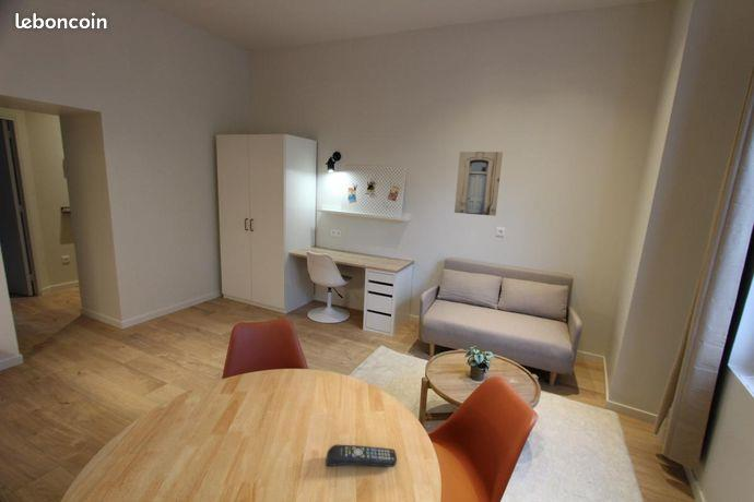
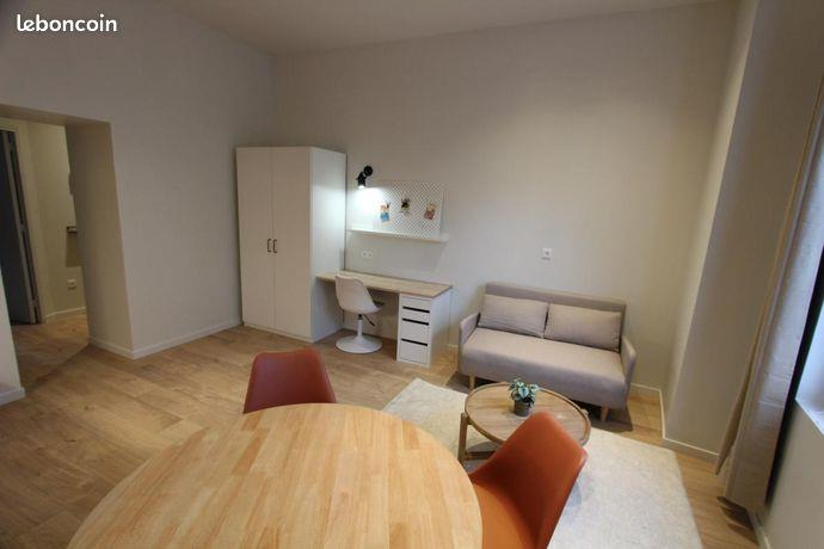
- remote control [325,444,398,468]
- wall art [453,151,504,217]
